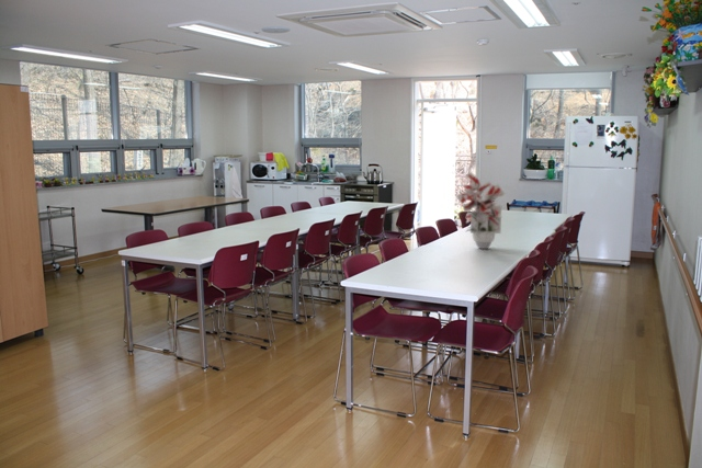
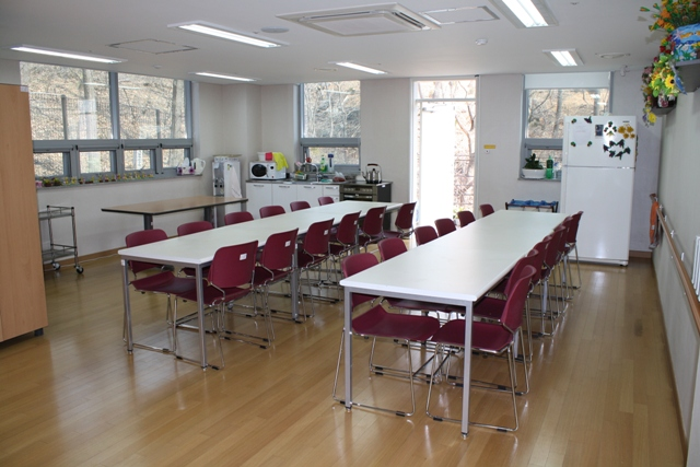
- bouquet [455,171,508,250]
